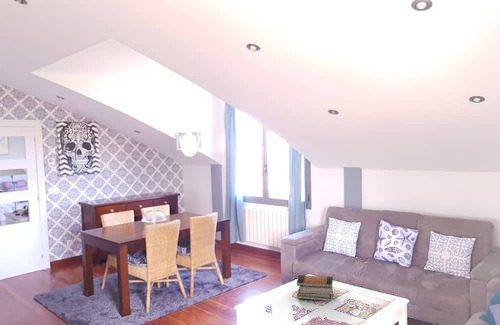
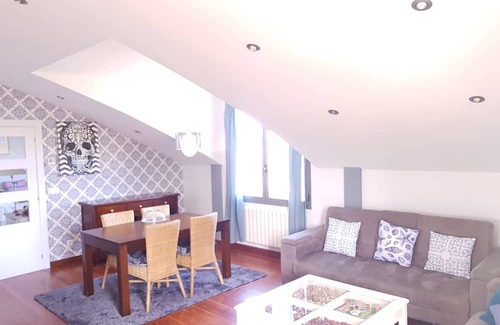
- book stack [296,274,334,302]
